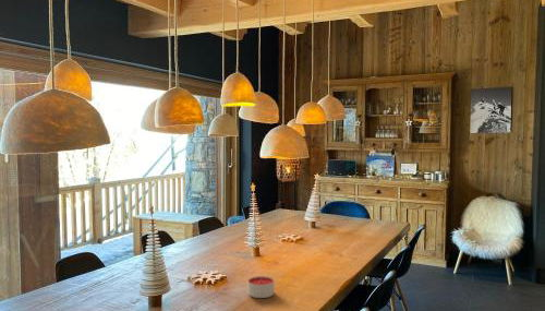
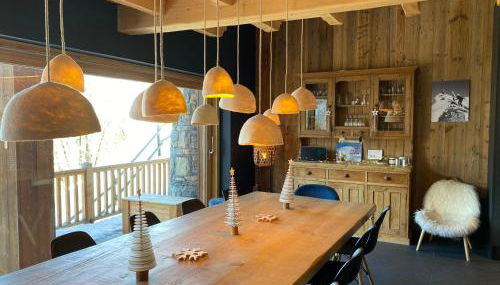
- candle [247,275,275,299]
